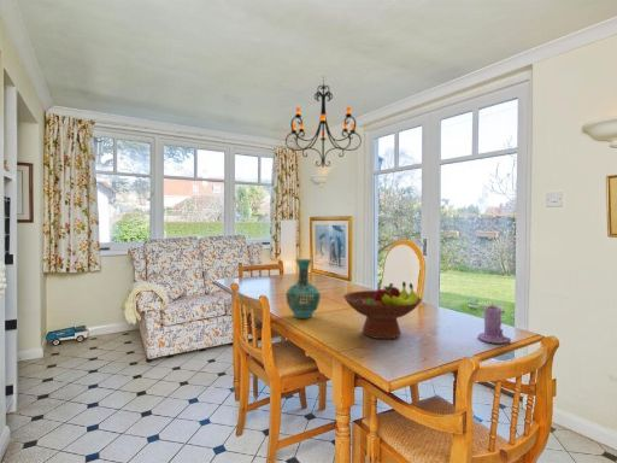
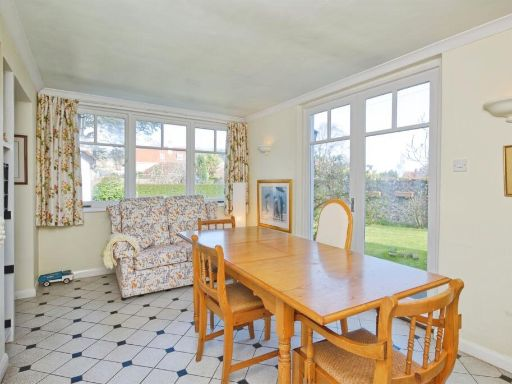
- fruit bowl [342,281,423,340]
- vase [284,258,322,320]
- chandelier [284,76,363,169]
- candle [476,303,512,345]
